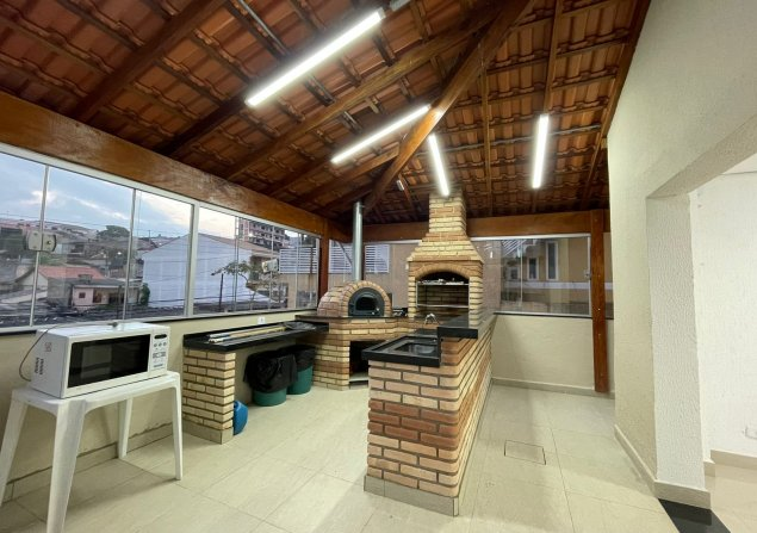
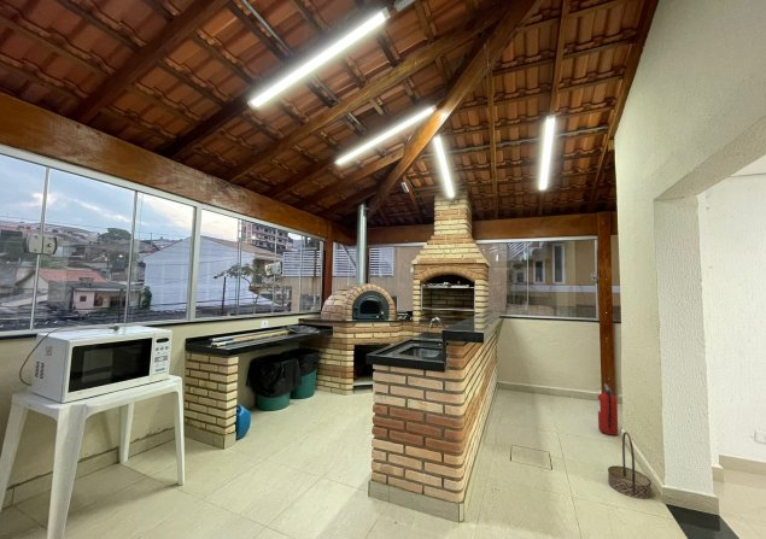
+ basket [607,430,653,500]
+ fire extinguisher [597,383,619,437]
